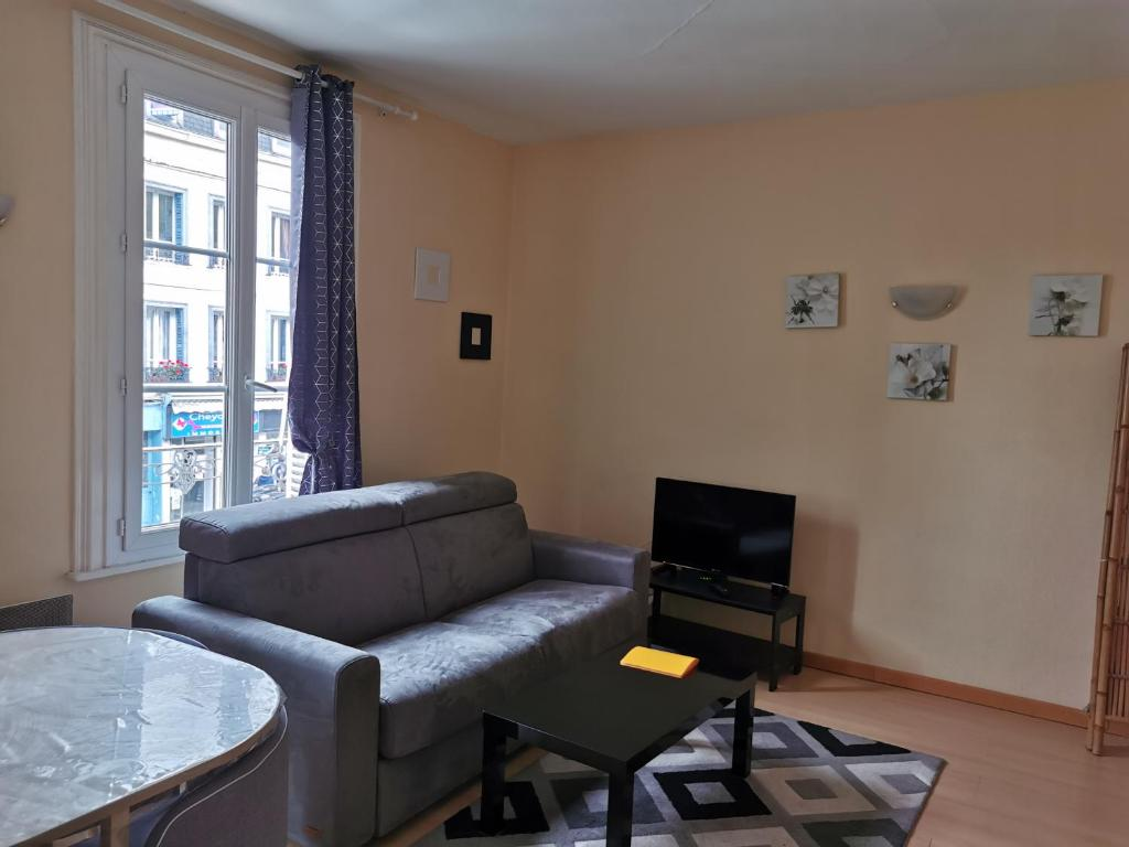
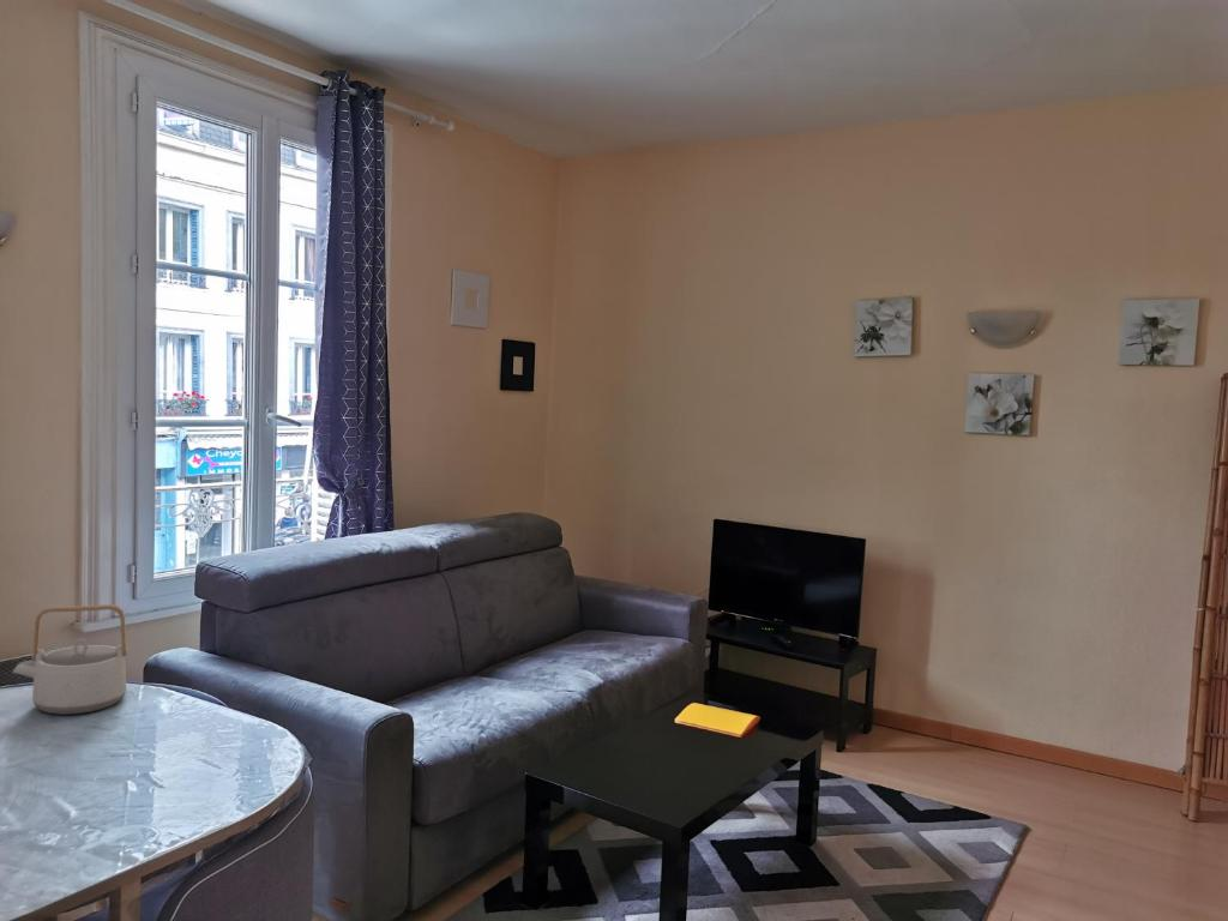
+ teapot [12,603,130,716]
